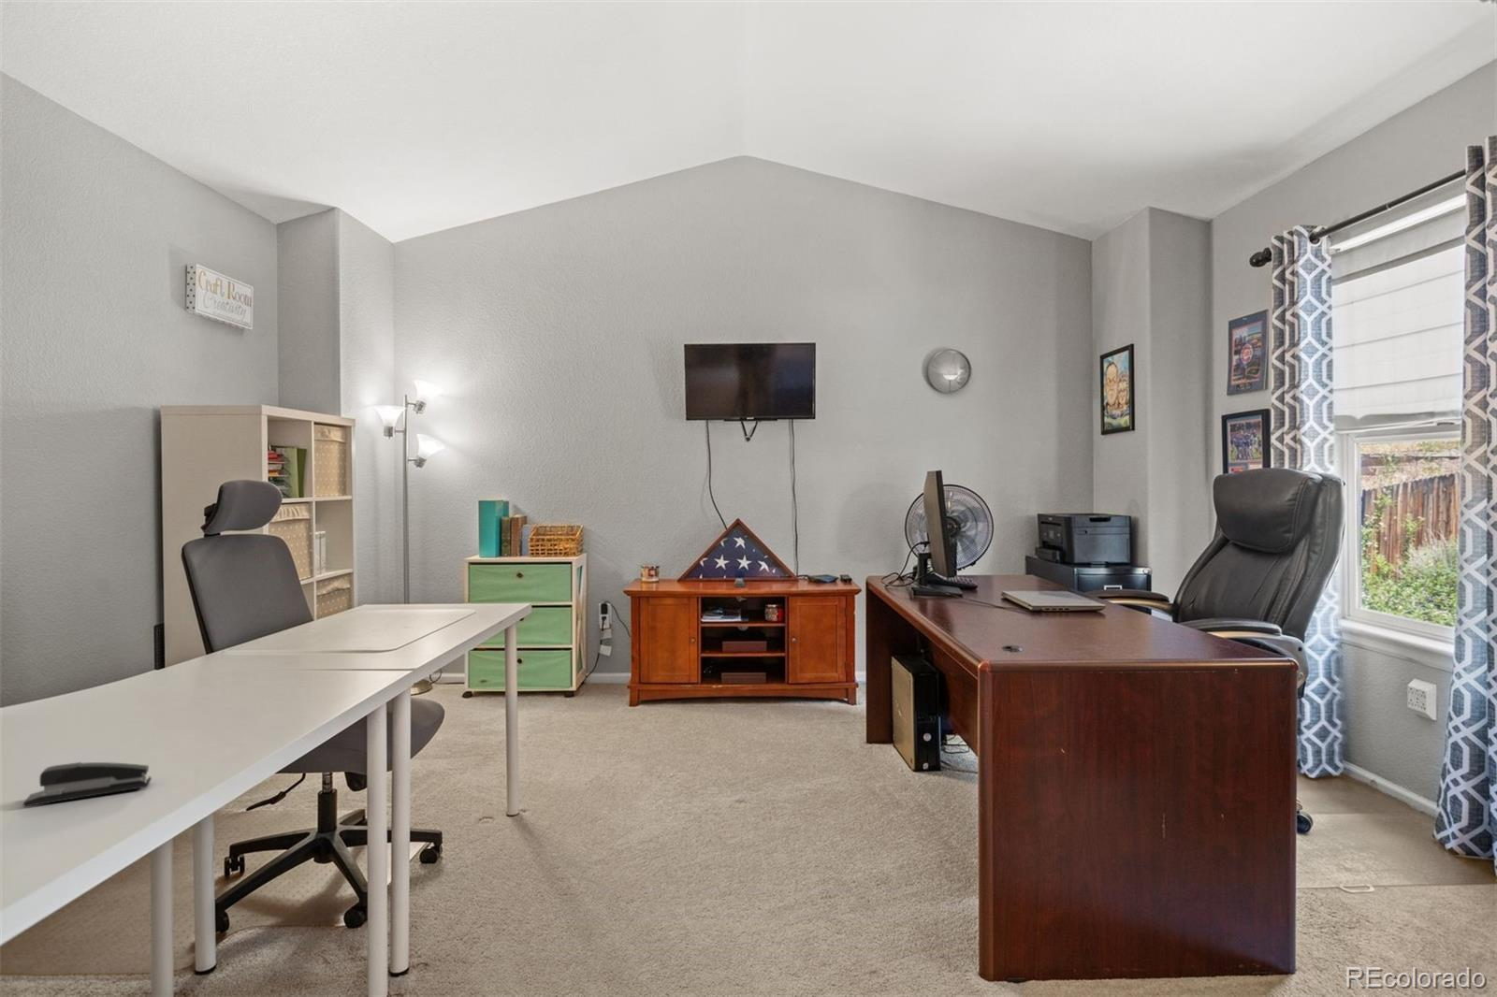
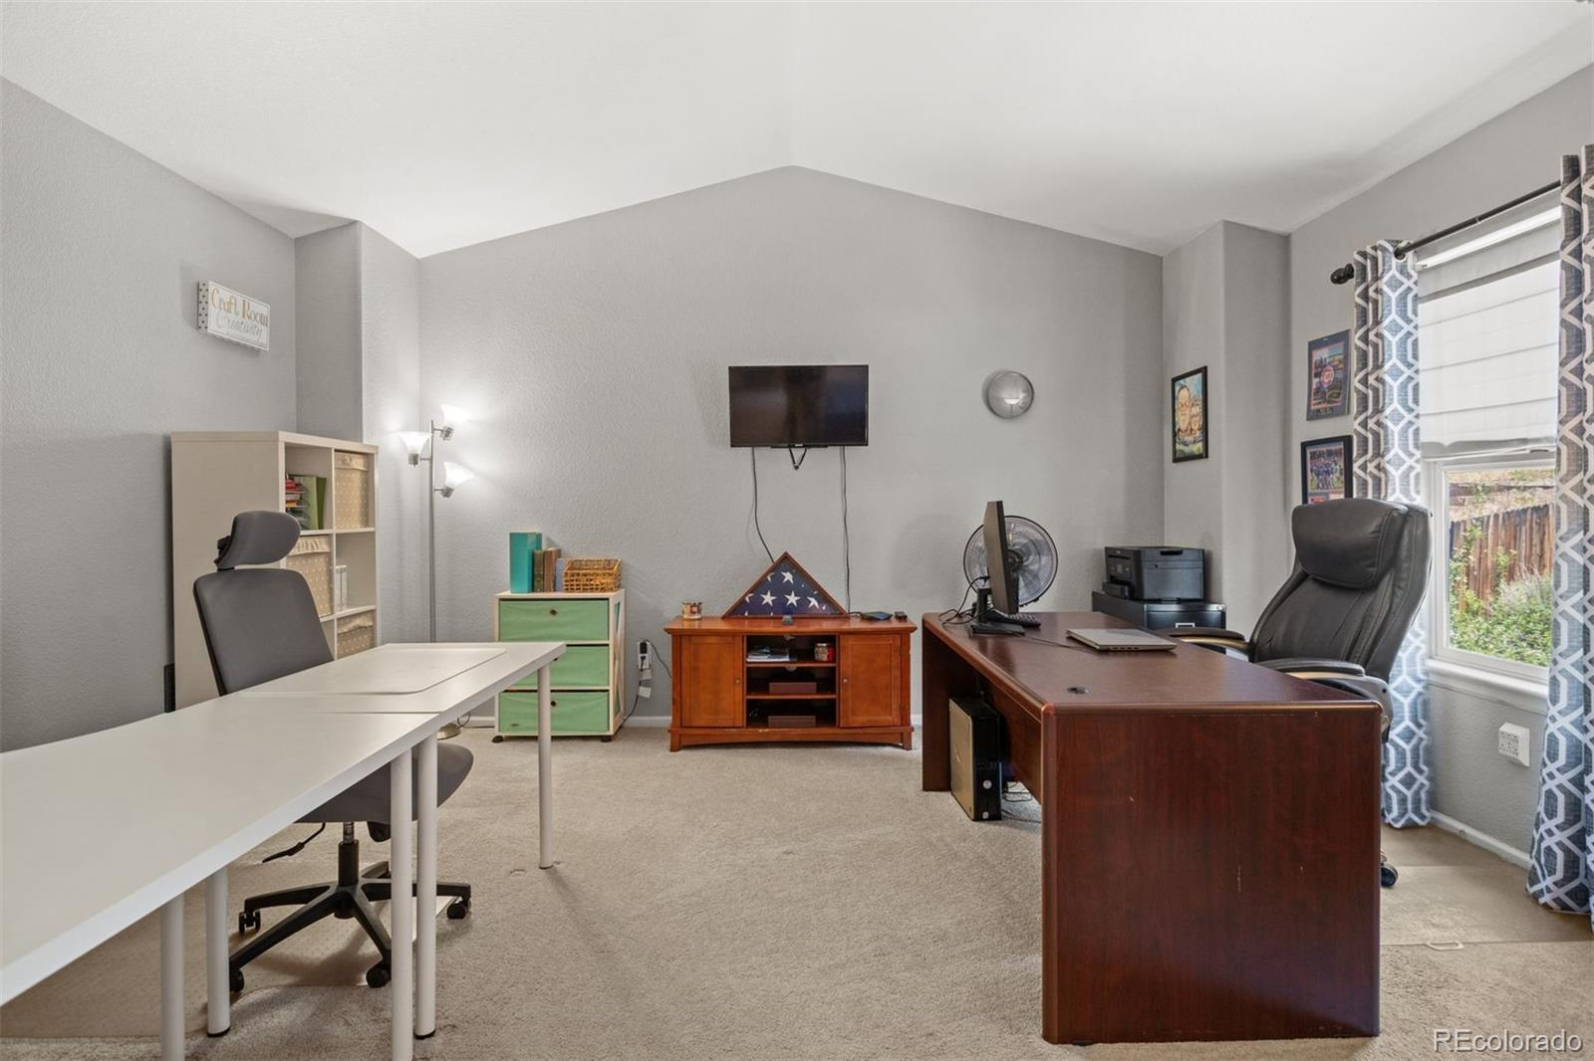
- stapler [22,761,152,808]
